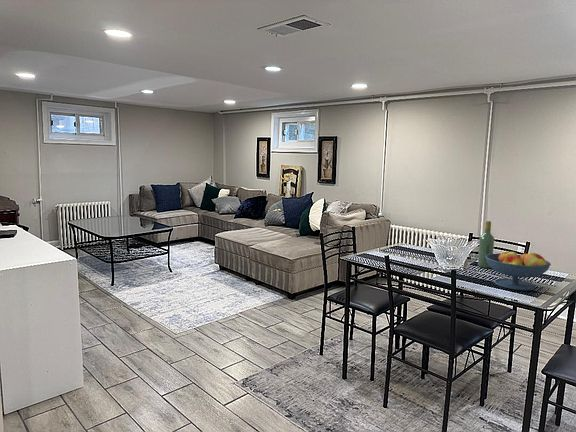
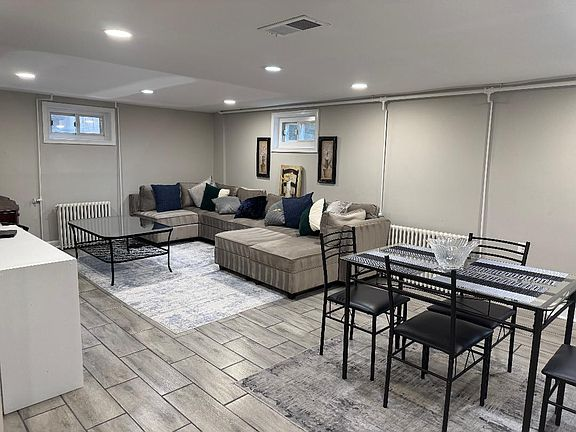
- wine bottle [477,220,495,269]
- fruit bowl [485,250,552,291]
